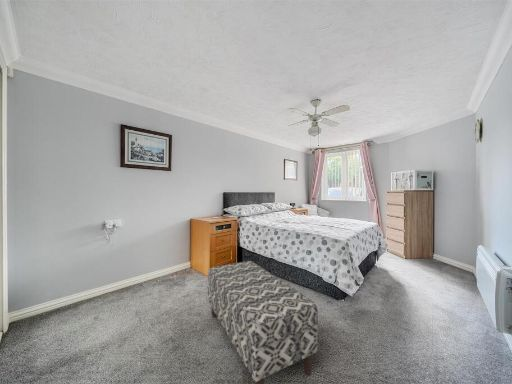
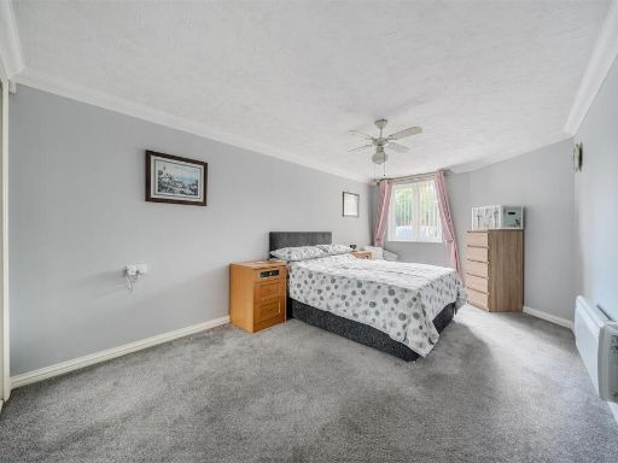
- bench [207,260,319,384]
